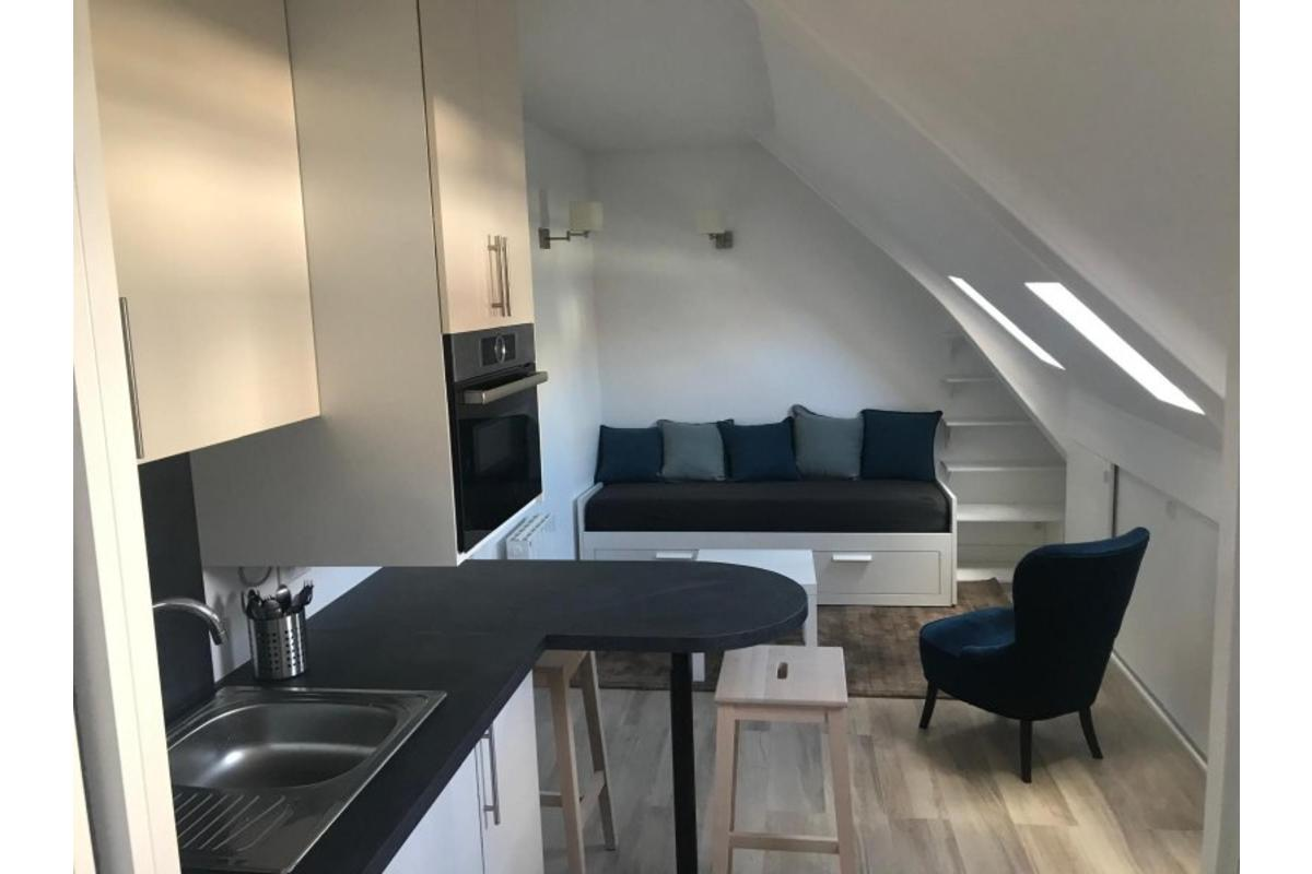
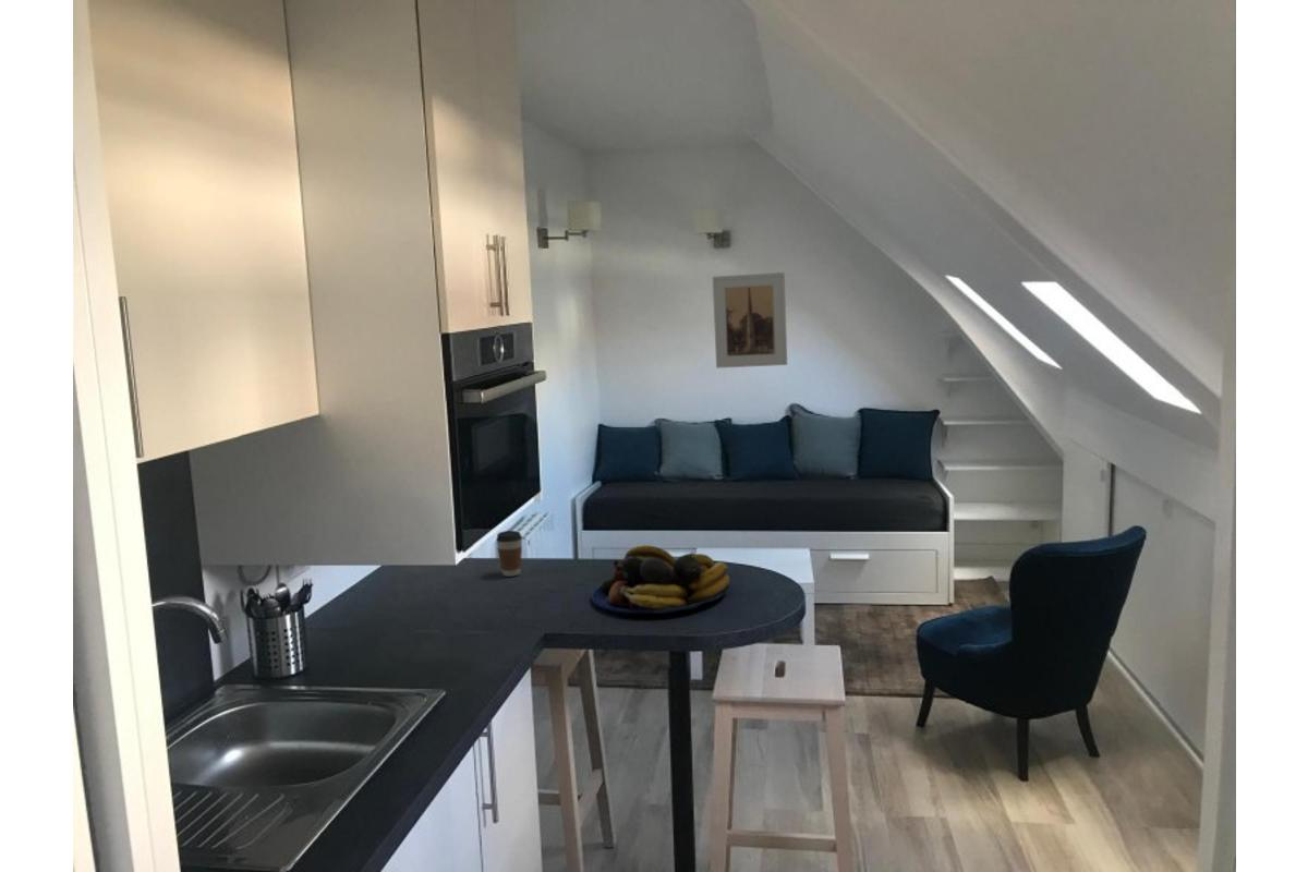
+ fruit bowl [591,544,730,615]
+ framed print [712,271,788,370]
+ coffee cup [495,530,523,578]
